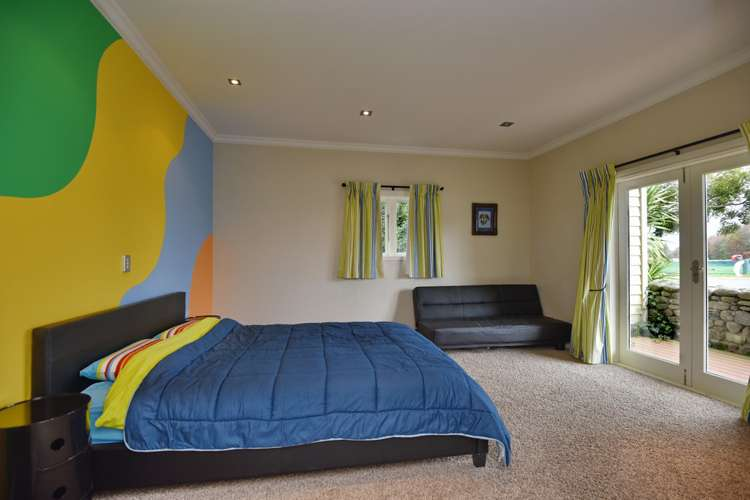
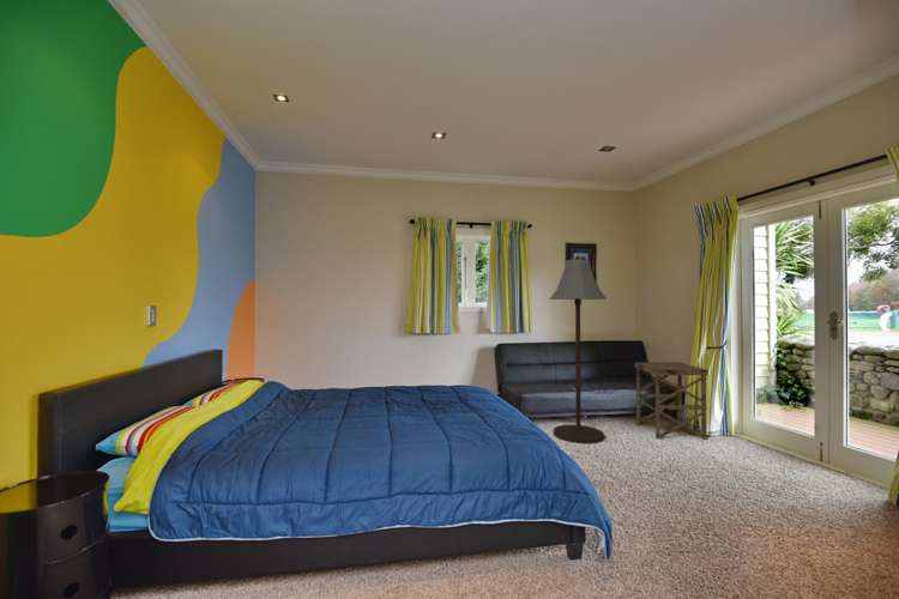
+ floor lamp [549,258,608,444]
+ side table [634,362,710,441]
